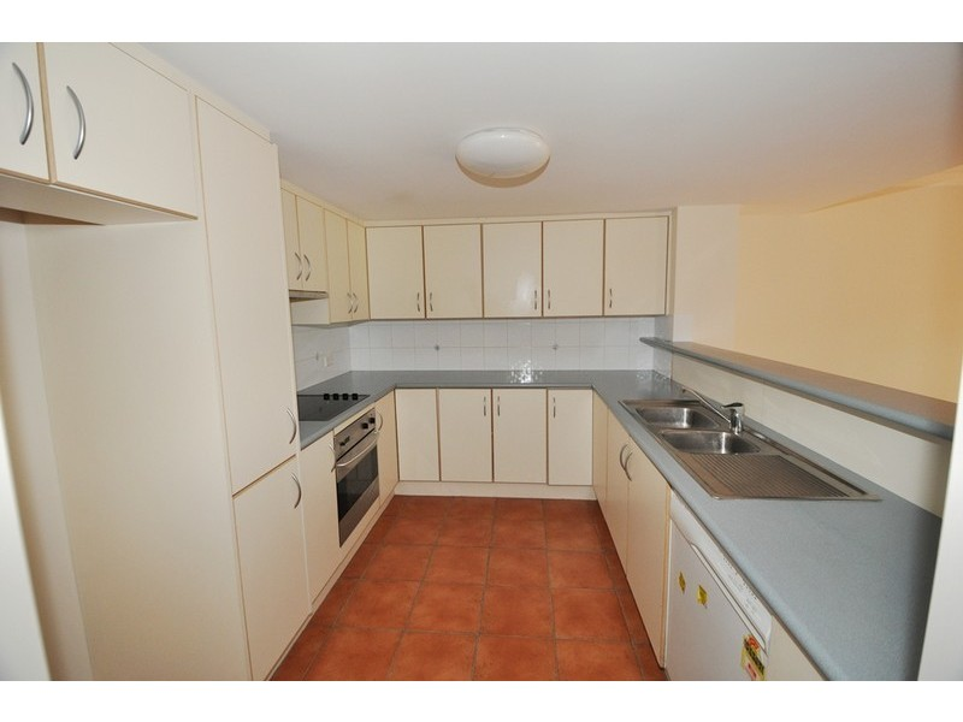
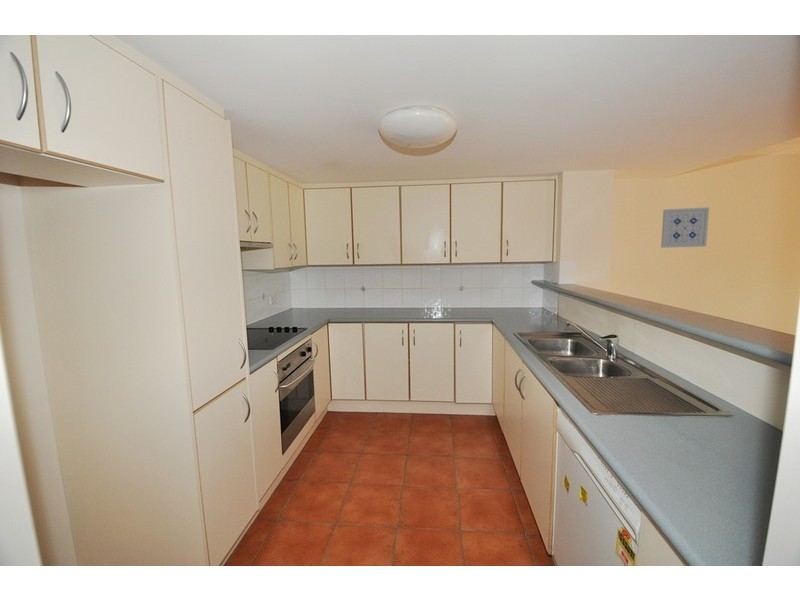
+ wall art [660,206,710,249]
